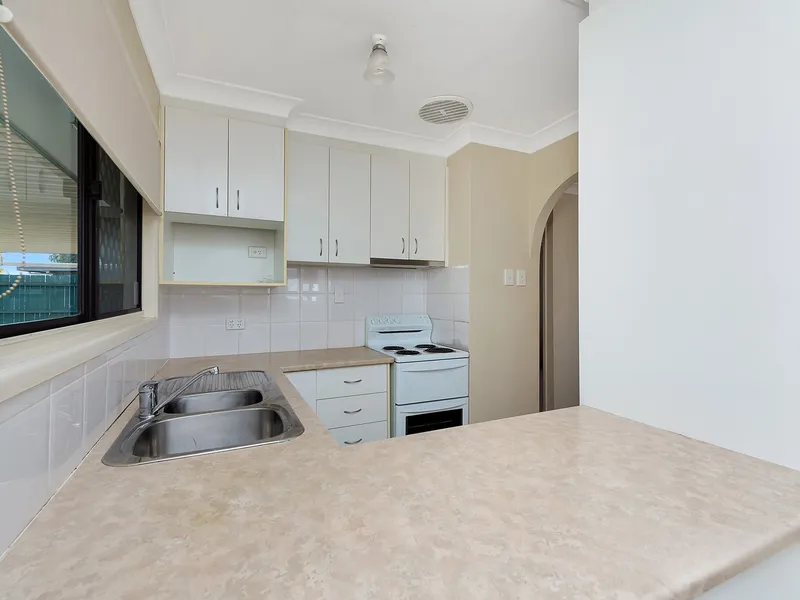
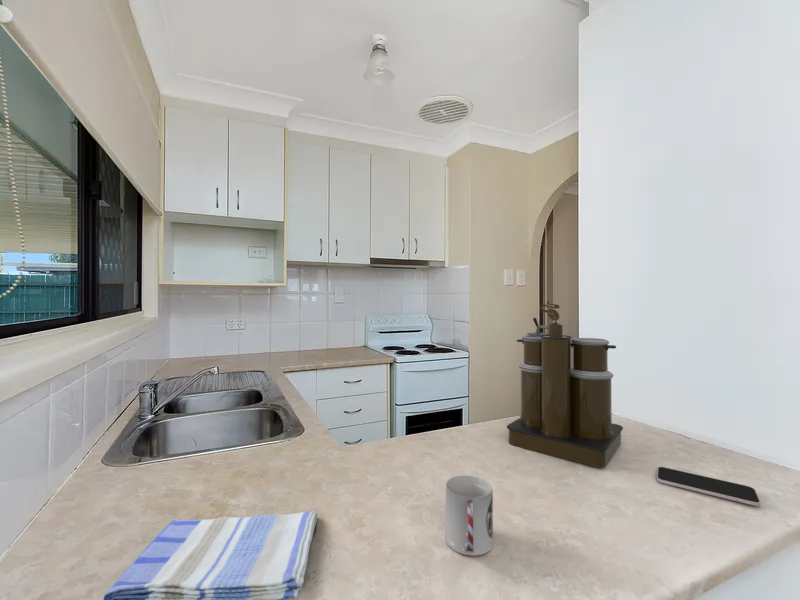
+ dish towel [103,510,318,600]
+ coffee maker [506,300,624,468]
+ cup [445,474,494,557]
+ smartphone [656,466,761,507]
